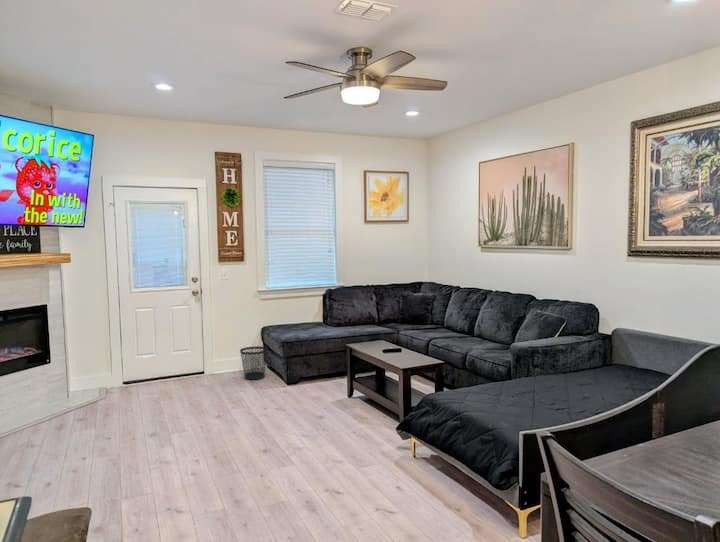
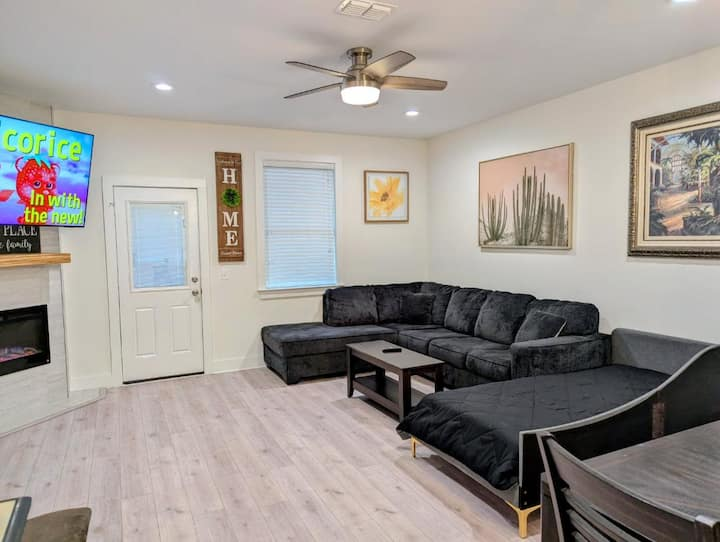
- wastebasket [239,345,269,381]
